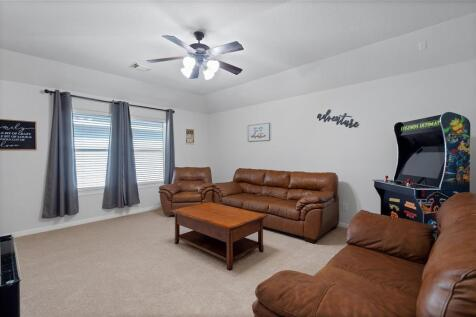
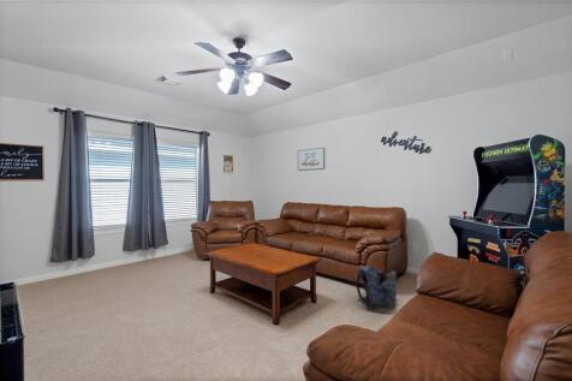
+ backpack [354,264,398,315]
